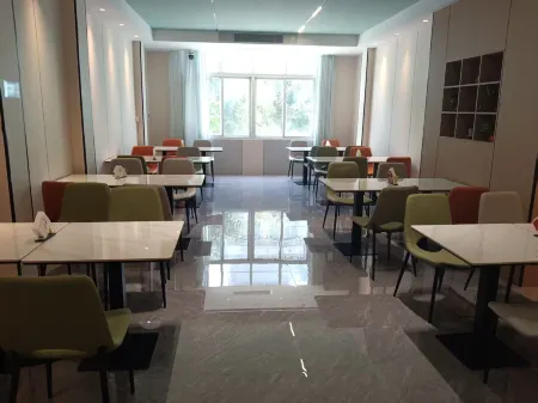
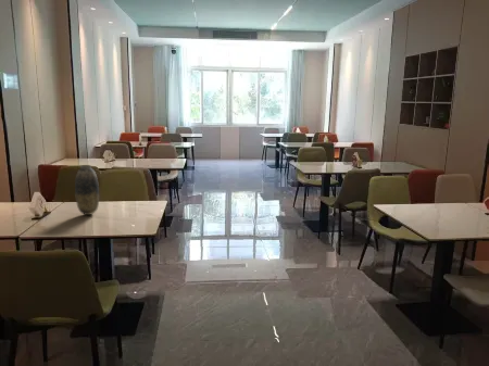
+ vase [74,164,100,216]
